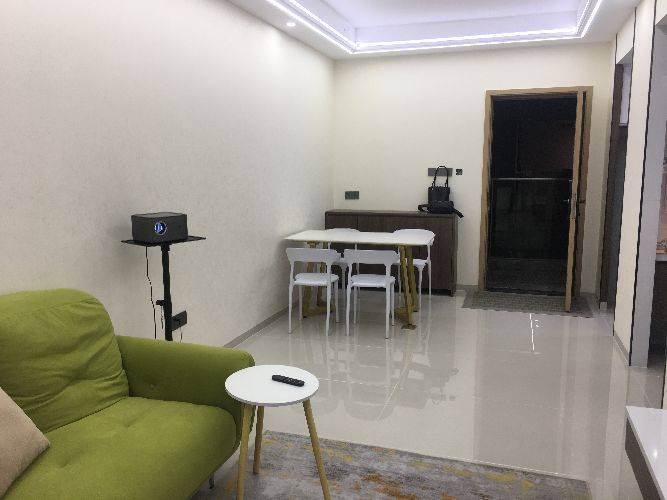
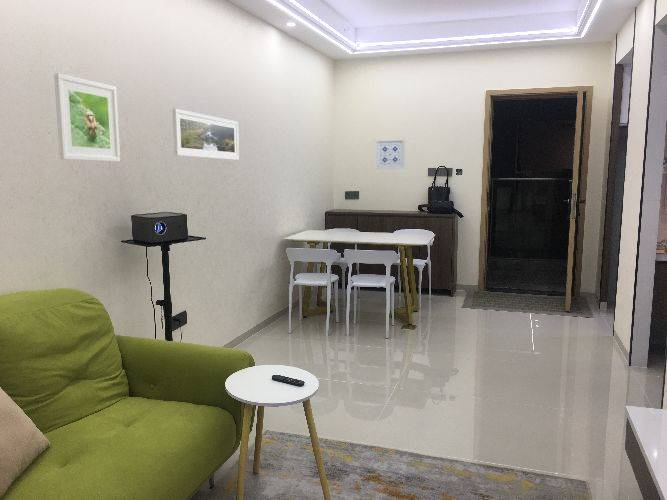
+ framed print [172,108,240,161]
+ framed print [53,72,121,163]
+ wall art [375,138,406,170]
